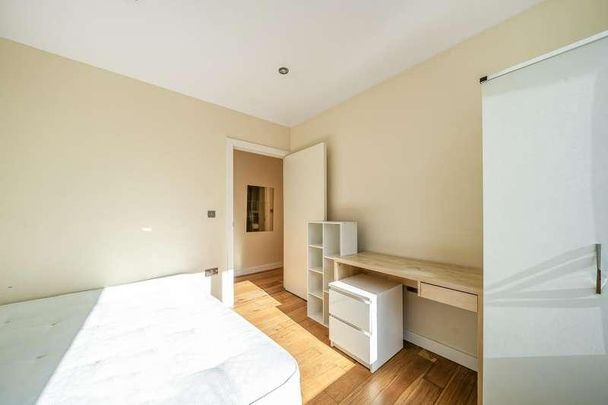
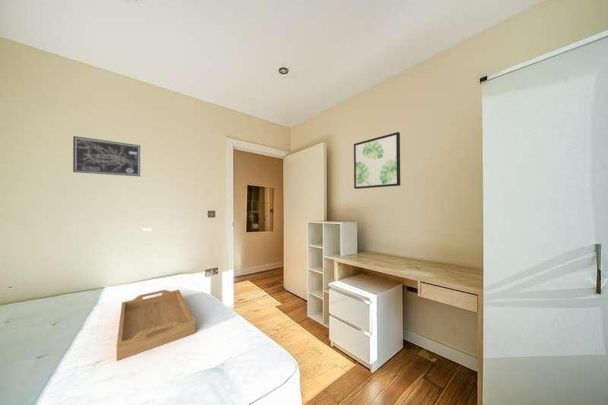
+ wall art [353,131,401,190]
+ wall art [72,135,141,177]
+ serving tray [116,289,196,361]
